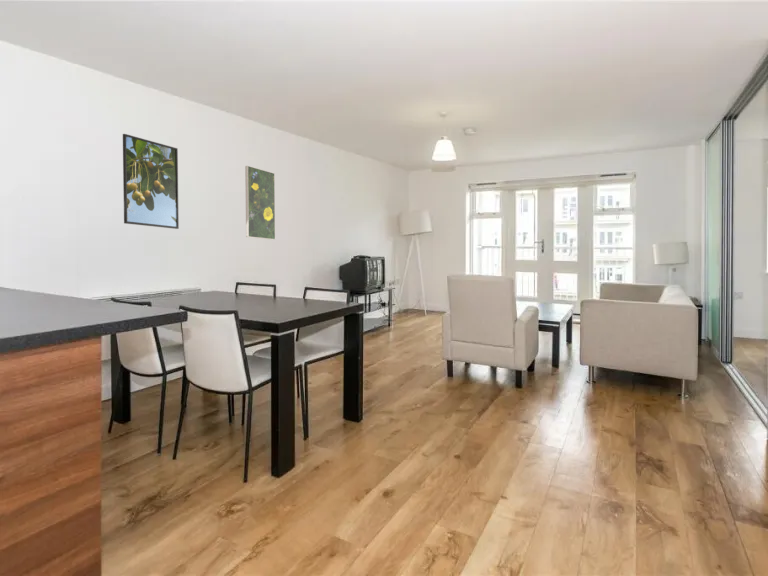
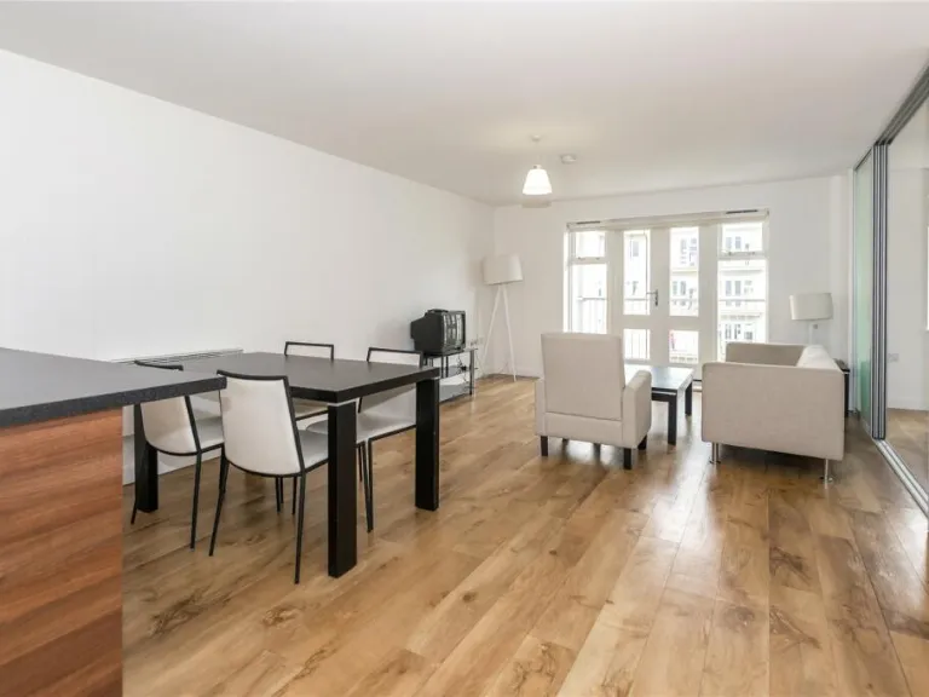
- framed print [122,133,180,230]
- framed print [244,165,276,241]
